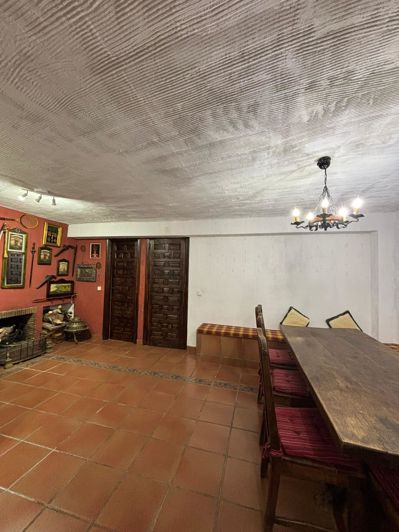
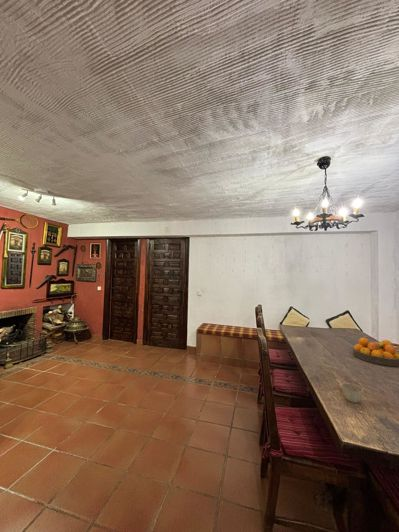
+ flower pot [341,382,364,404]
+ fruit bowl [352,337,399,367]
